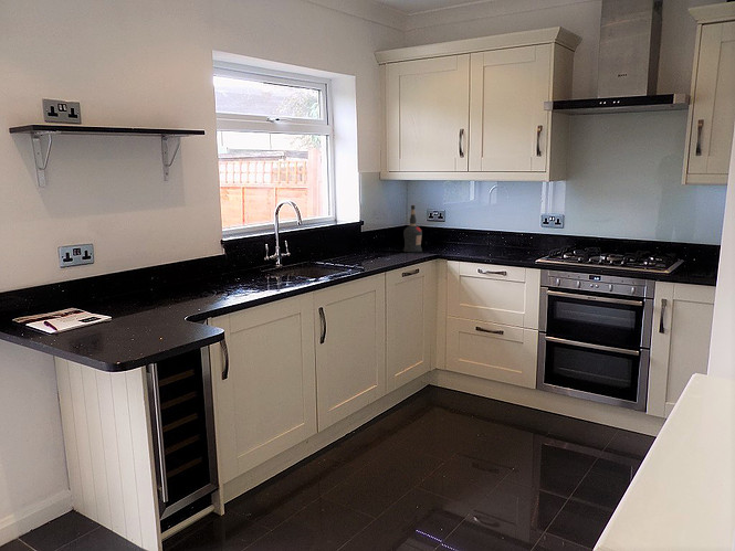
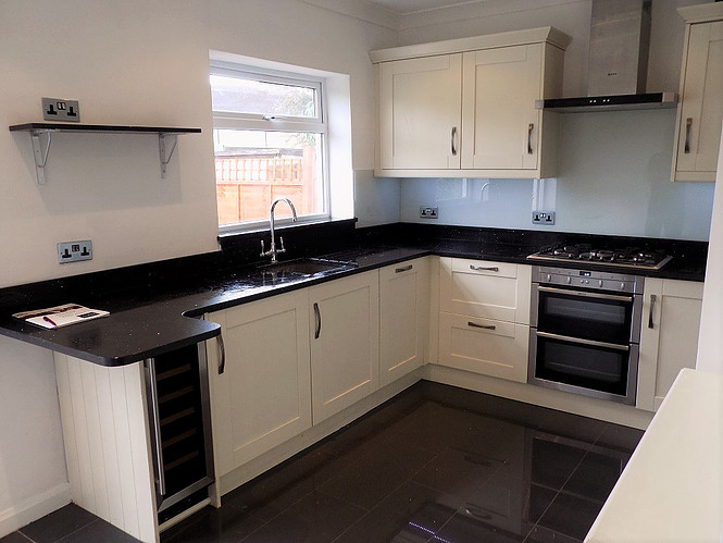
- liquor bottle [402,204,423,253]
